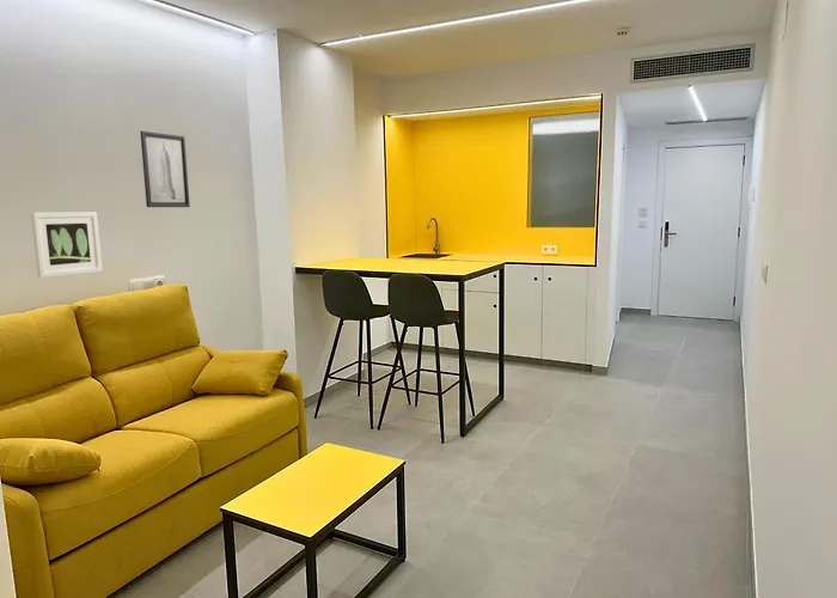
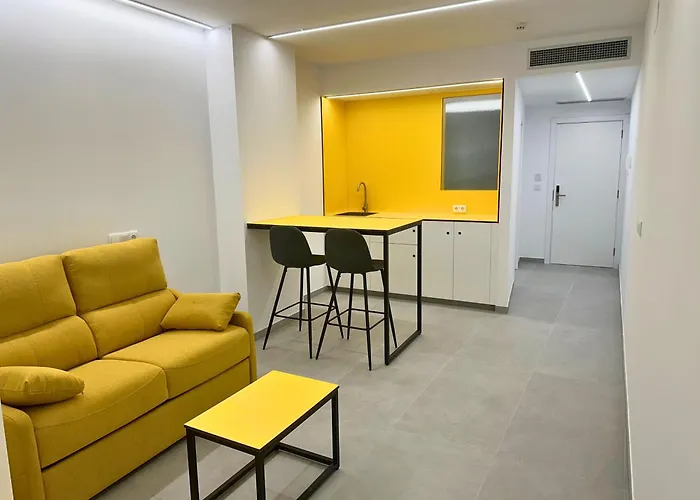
- wall art [139,130,191,208]
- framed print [30,210,103,279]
